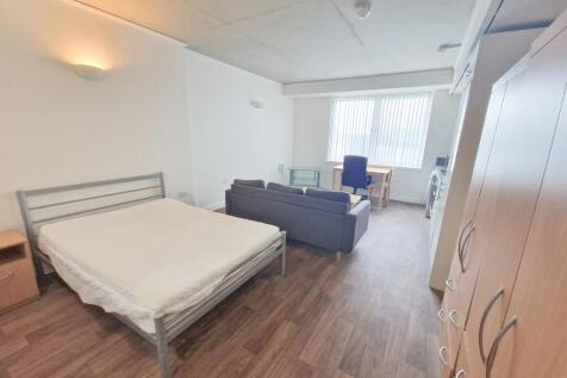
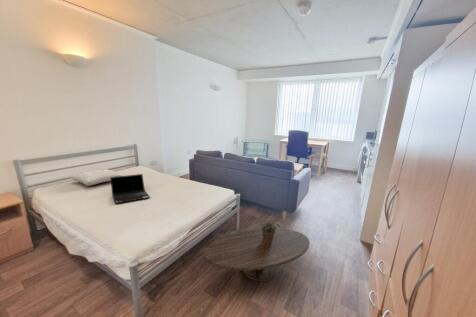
+ laptop computer [110,173,151,205]
+ potted plant [259,220,281,244]
+ coffee table [204,227,311,283]
+ pillow [69,168,123,187]
